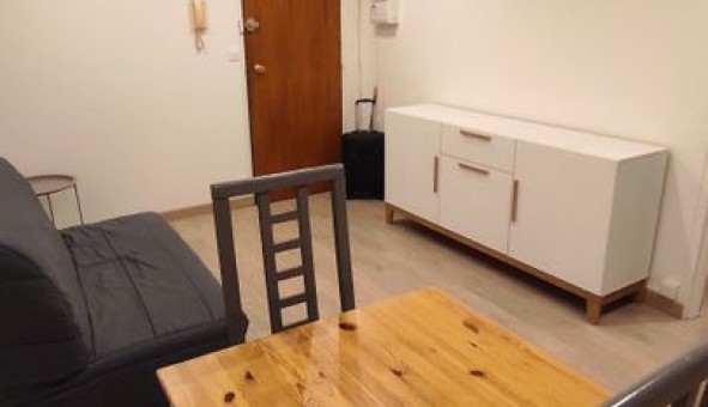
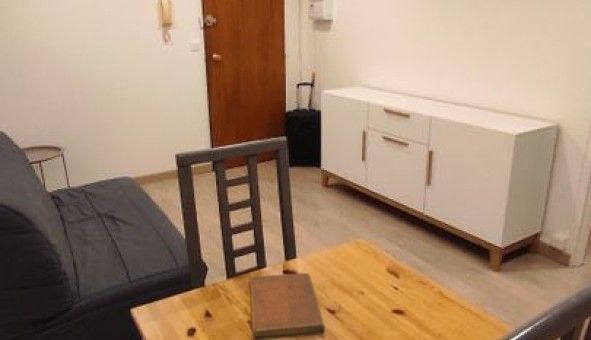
+ notebook [249,272,326,340]
